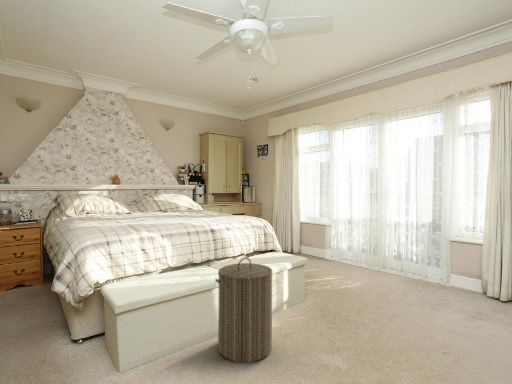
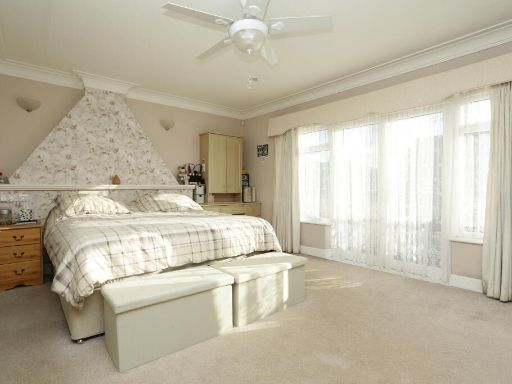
- laundry hamper [214,257,274,363]
